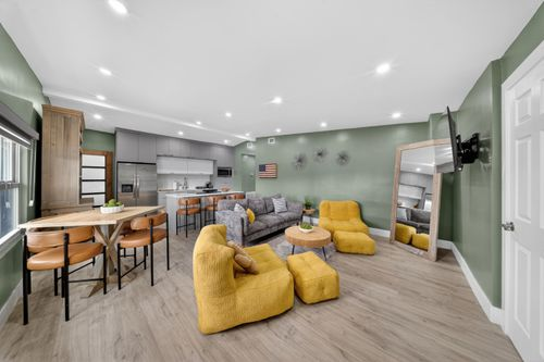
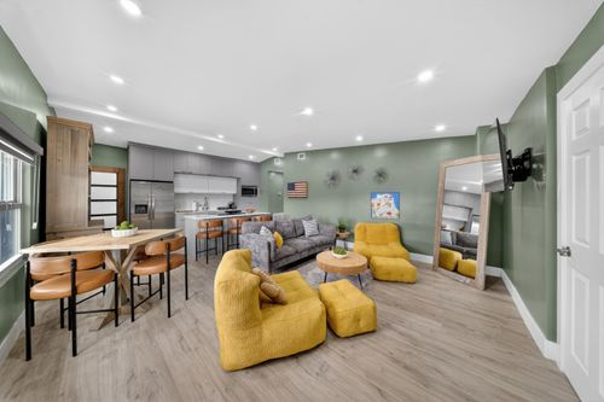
+ wall art [370,191,401,221]
